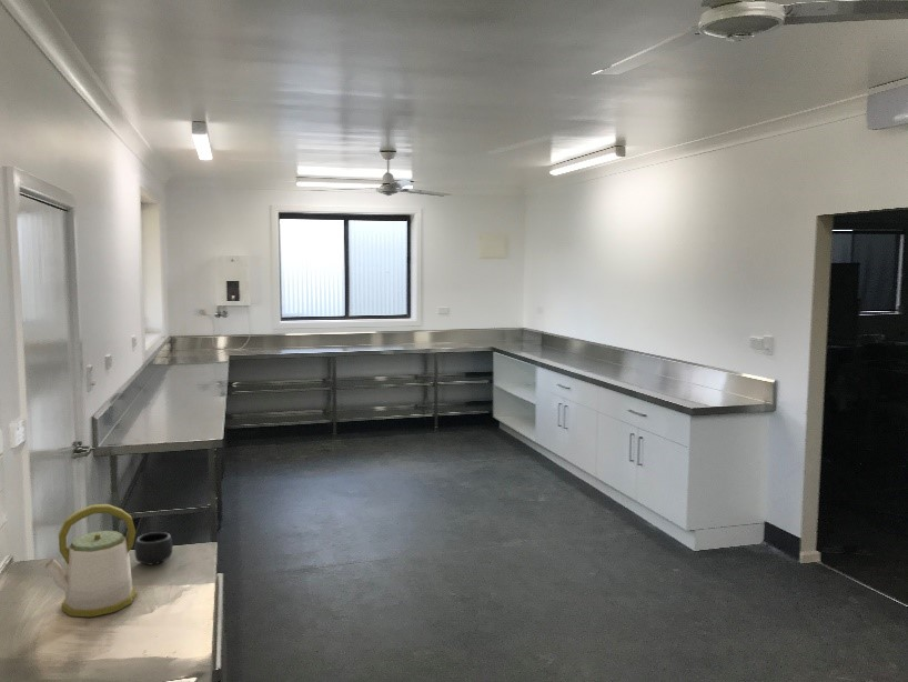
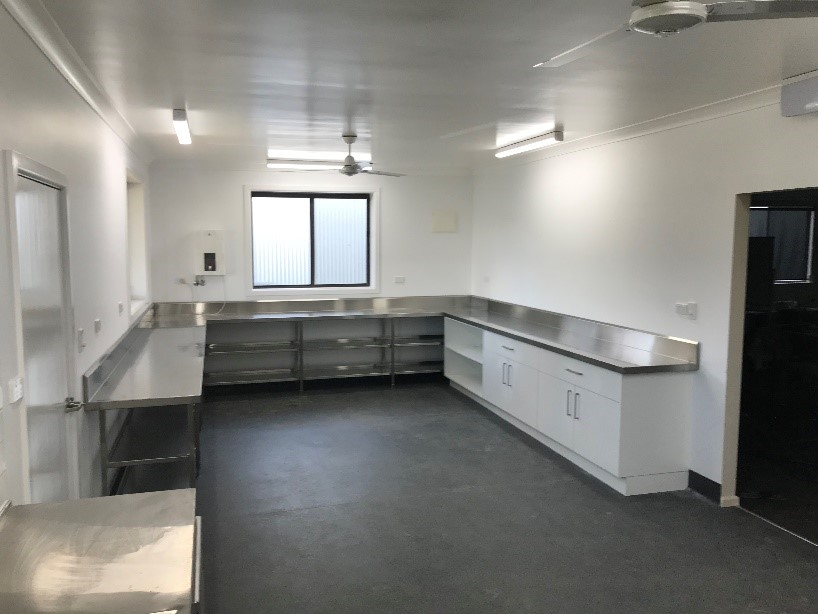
- mug [133,531,173,565]
- kettle [43,503,138,618]
